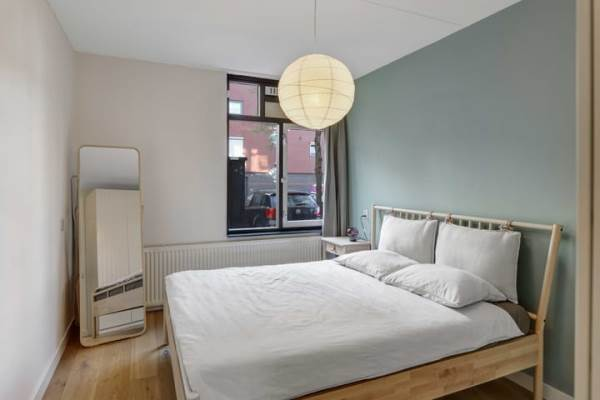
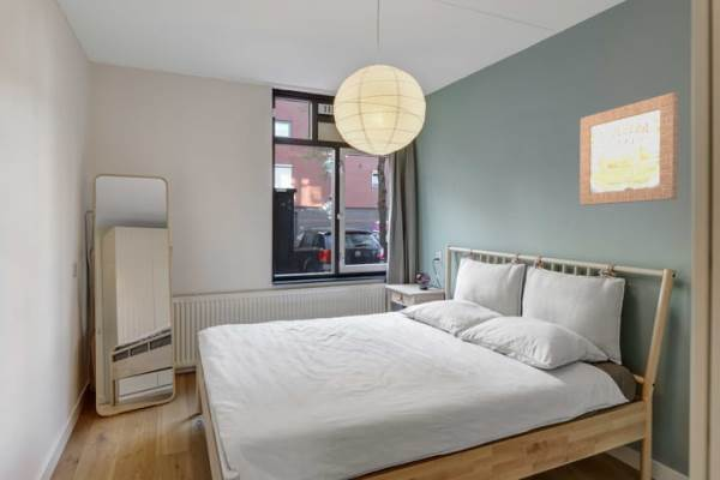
+ wall art [578,91,679,206]
